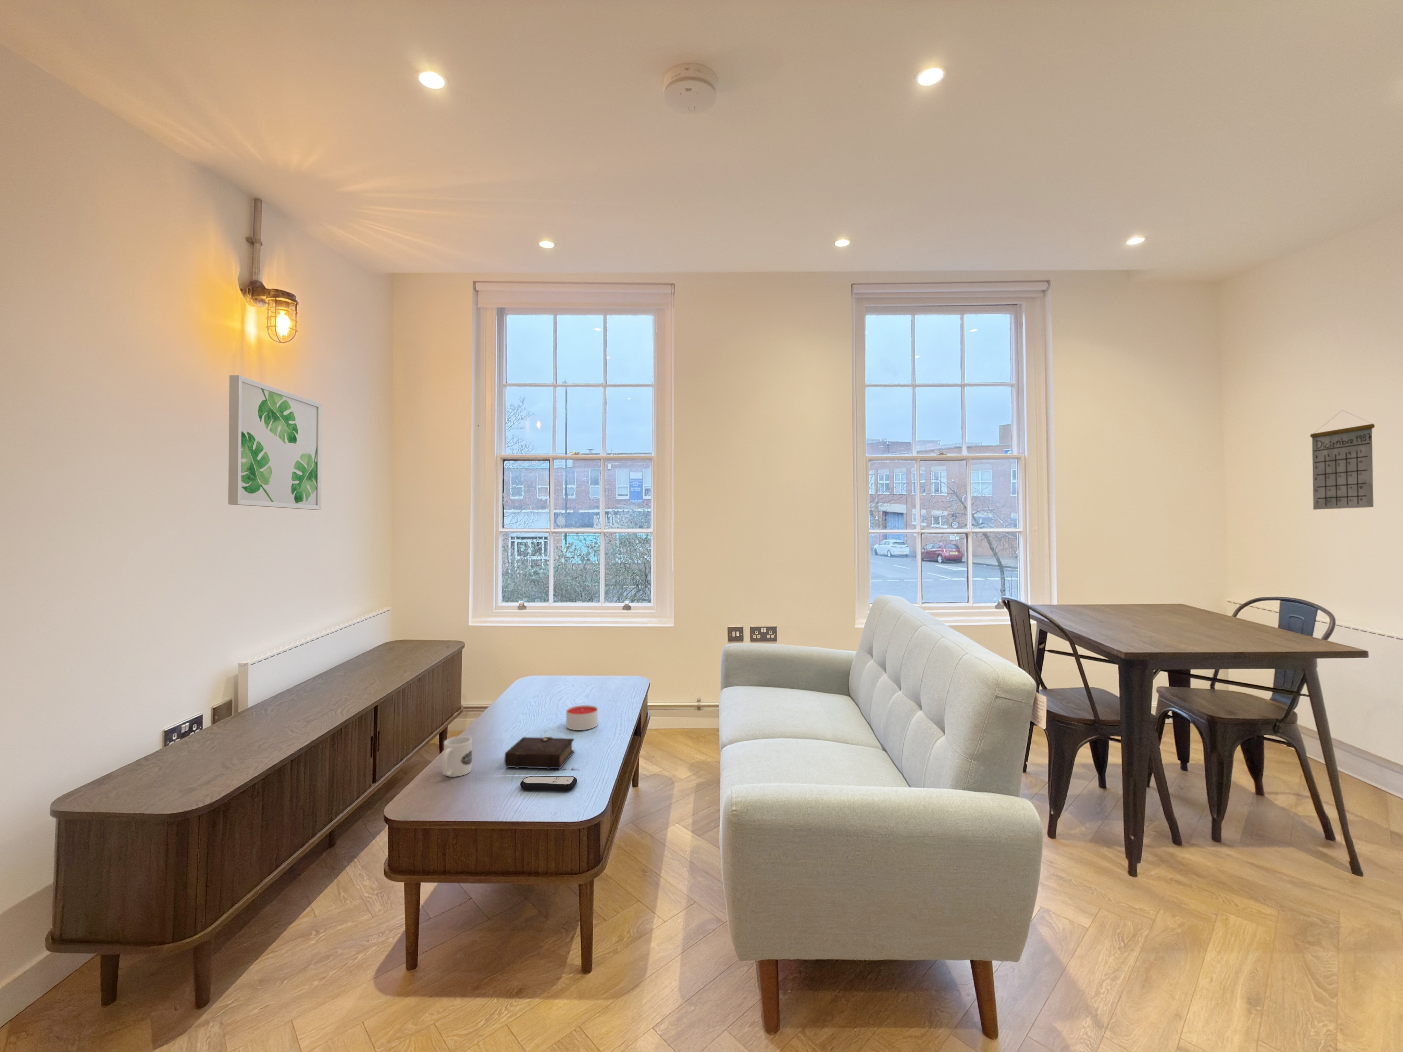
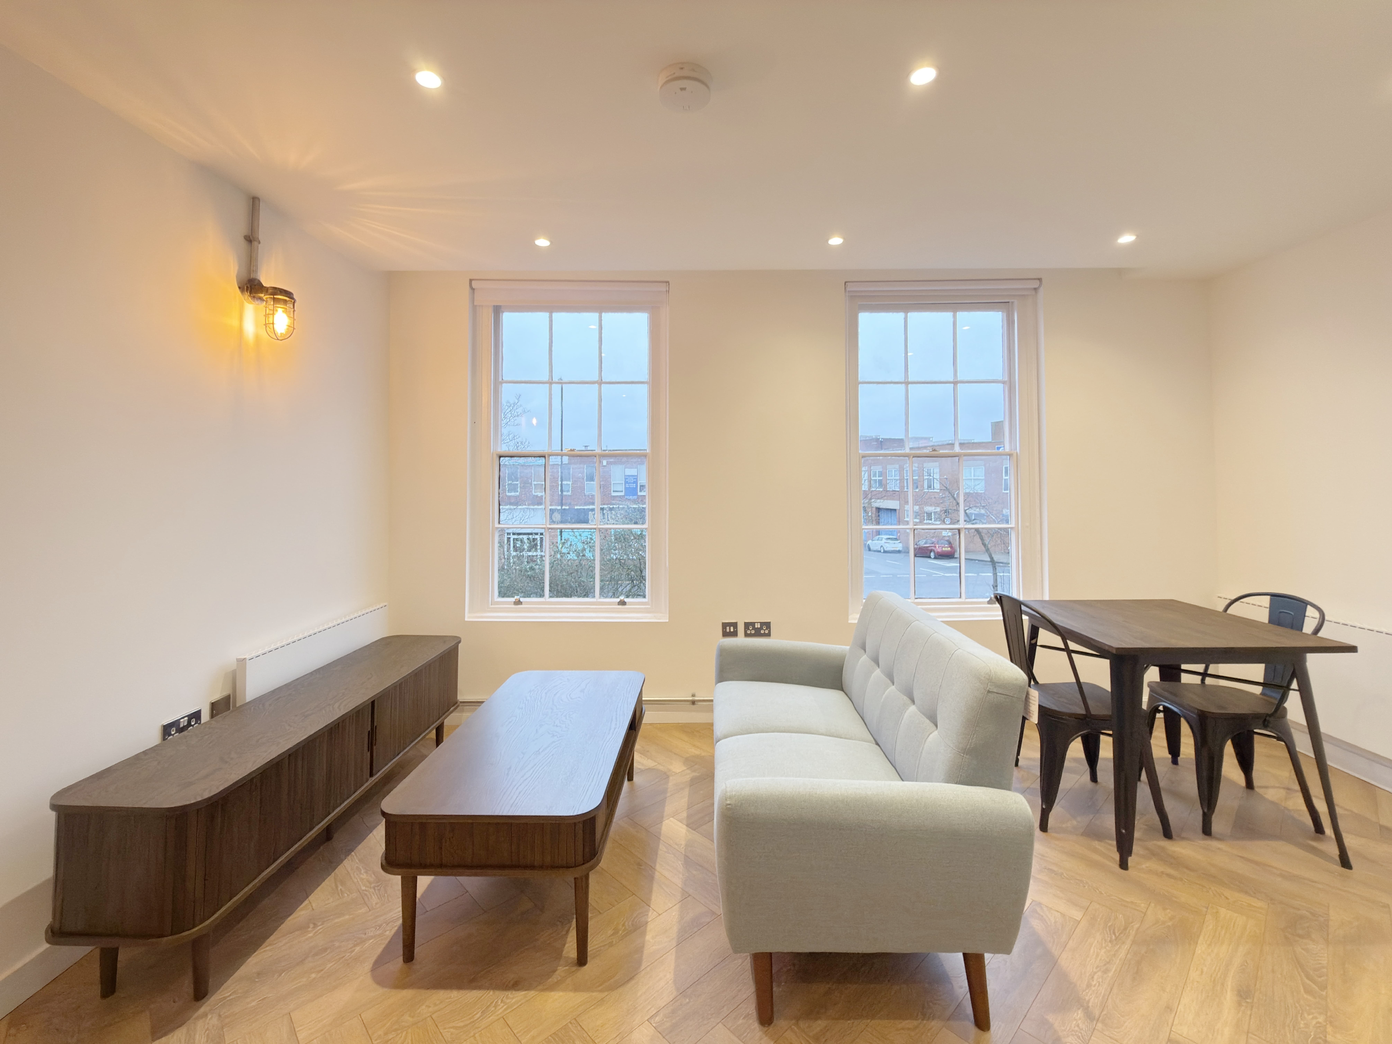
- calendar [1310,410,1375,511]
- remote control [520,776,577,791]
- candle [566,705,598,730]
- mug [441,736,472,777]
- wall art [228,375,323,511]
- book [504,736,580,769]
